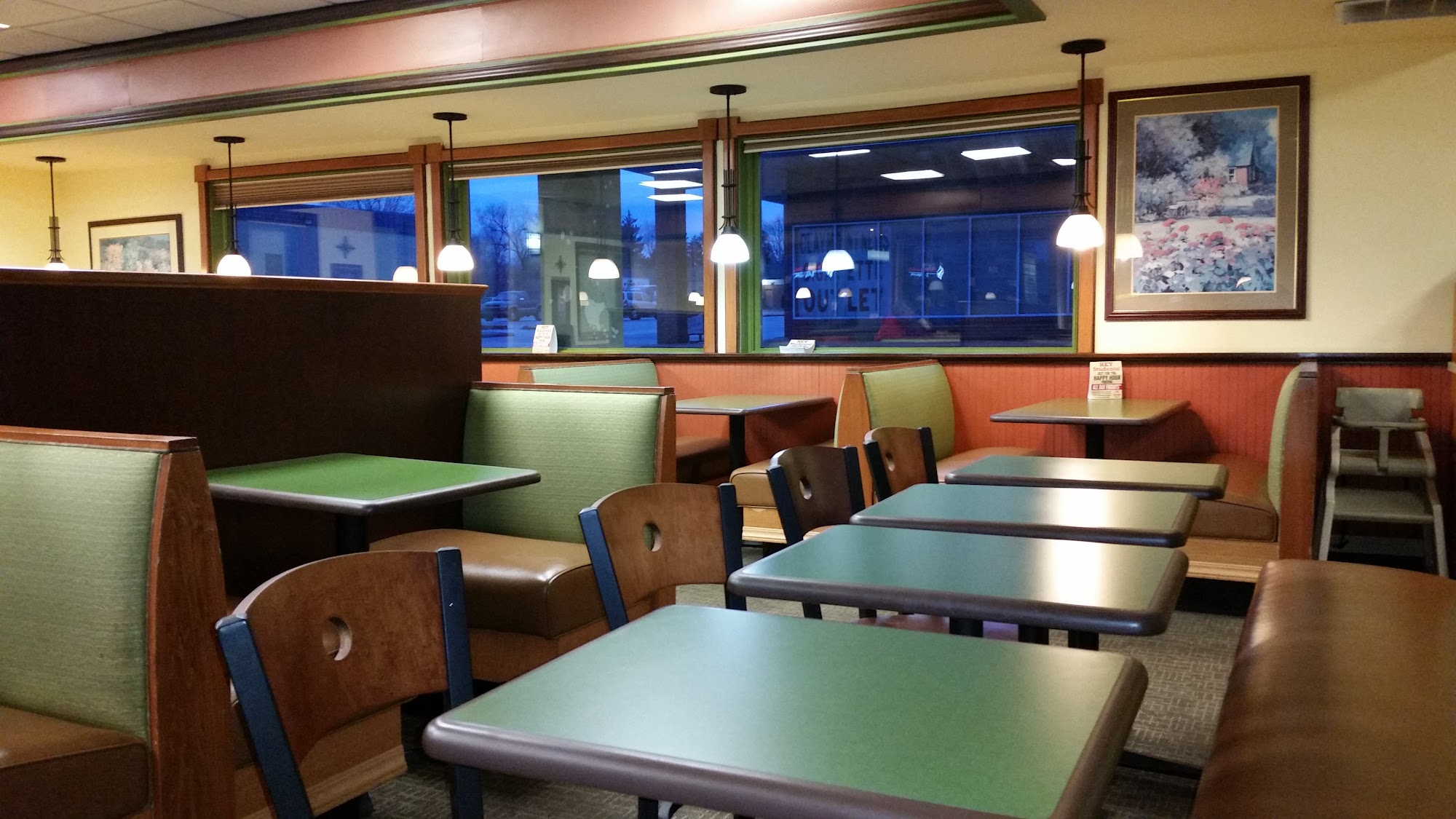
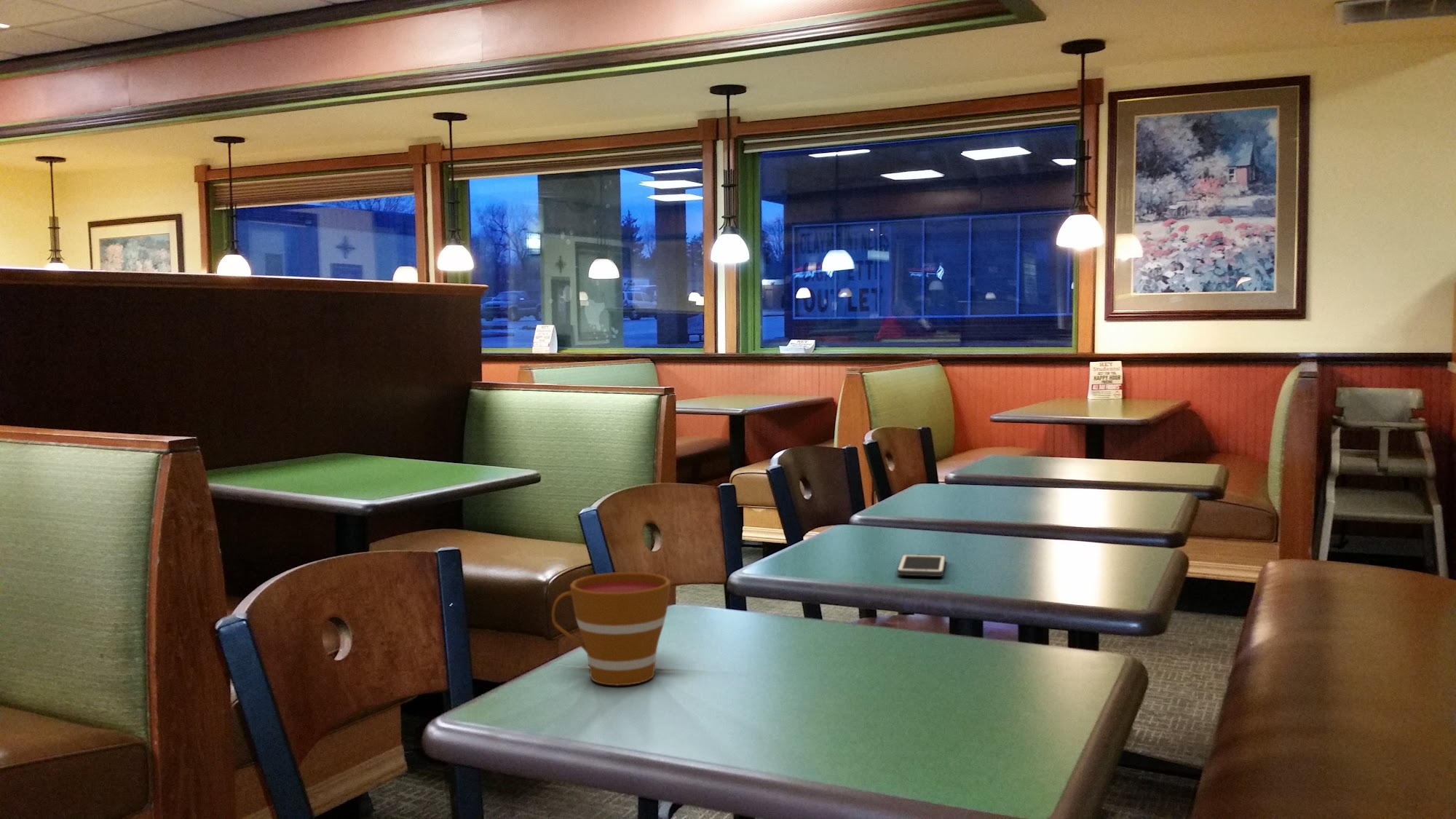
+ cell phone [896,553,946,577]
+ cup [551,571,671,687]
